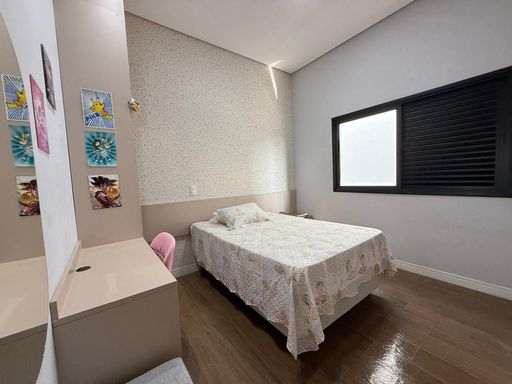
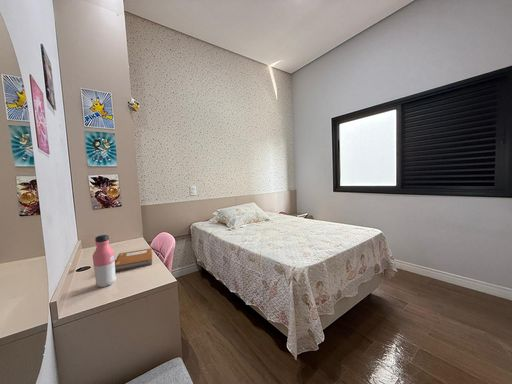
+ water bottle [92,234,117,288]
+ notebook [115,247,153,273]
